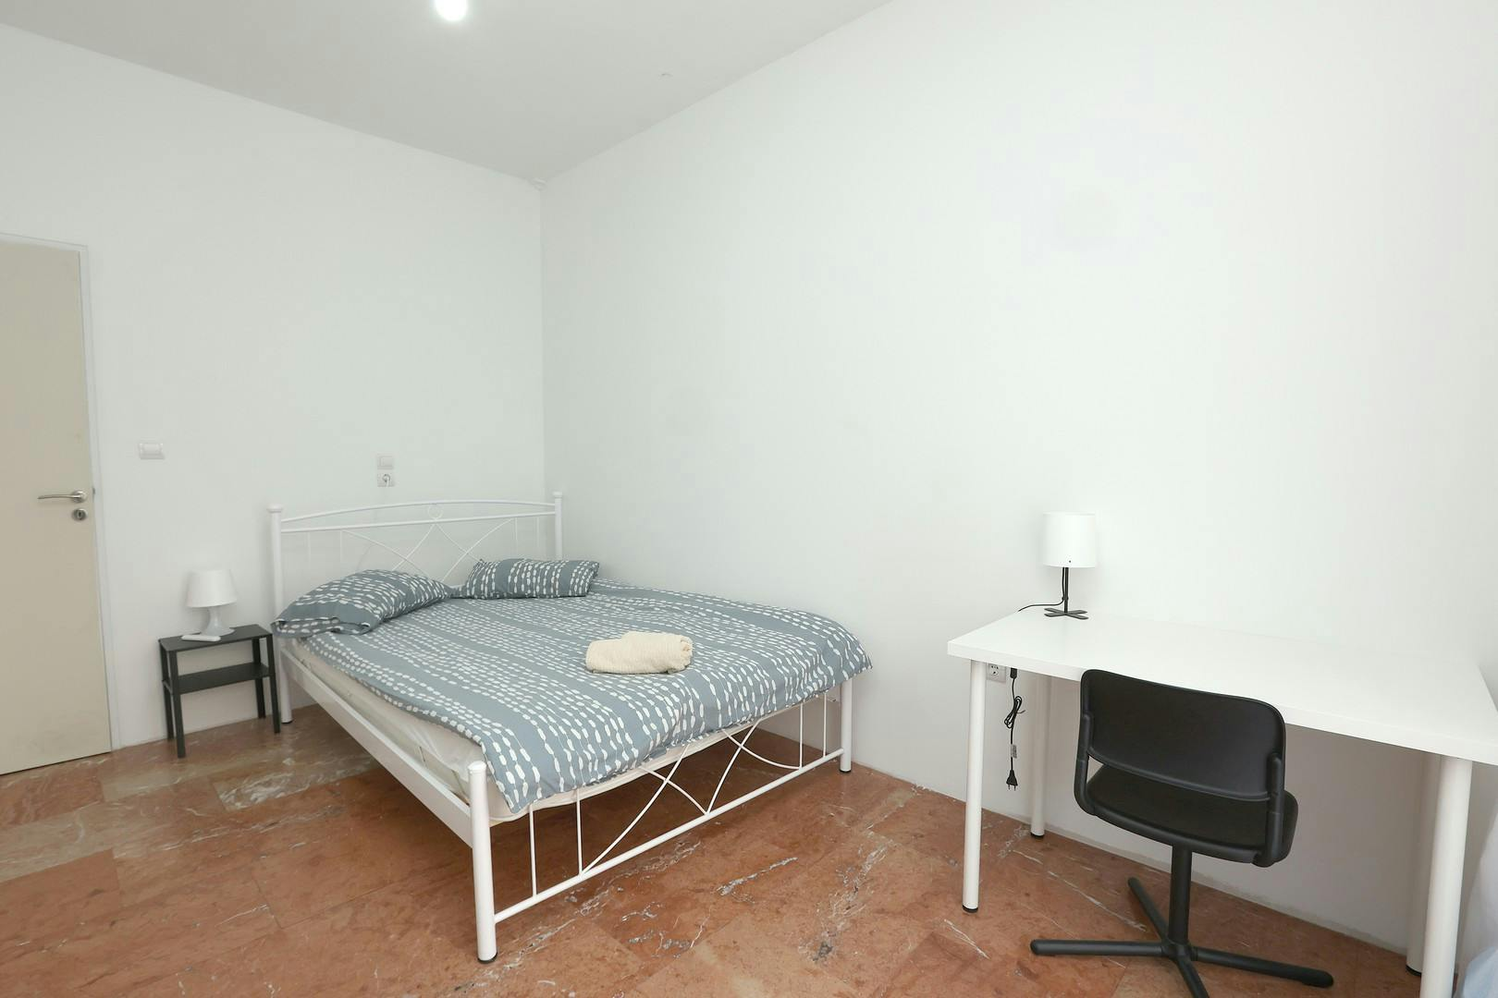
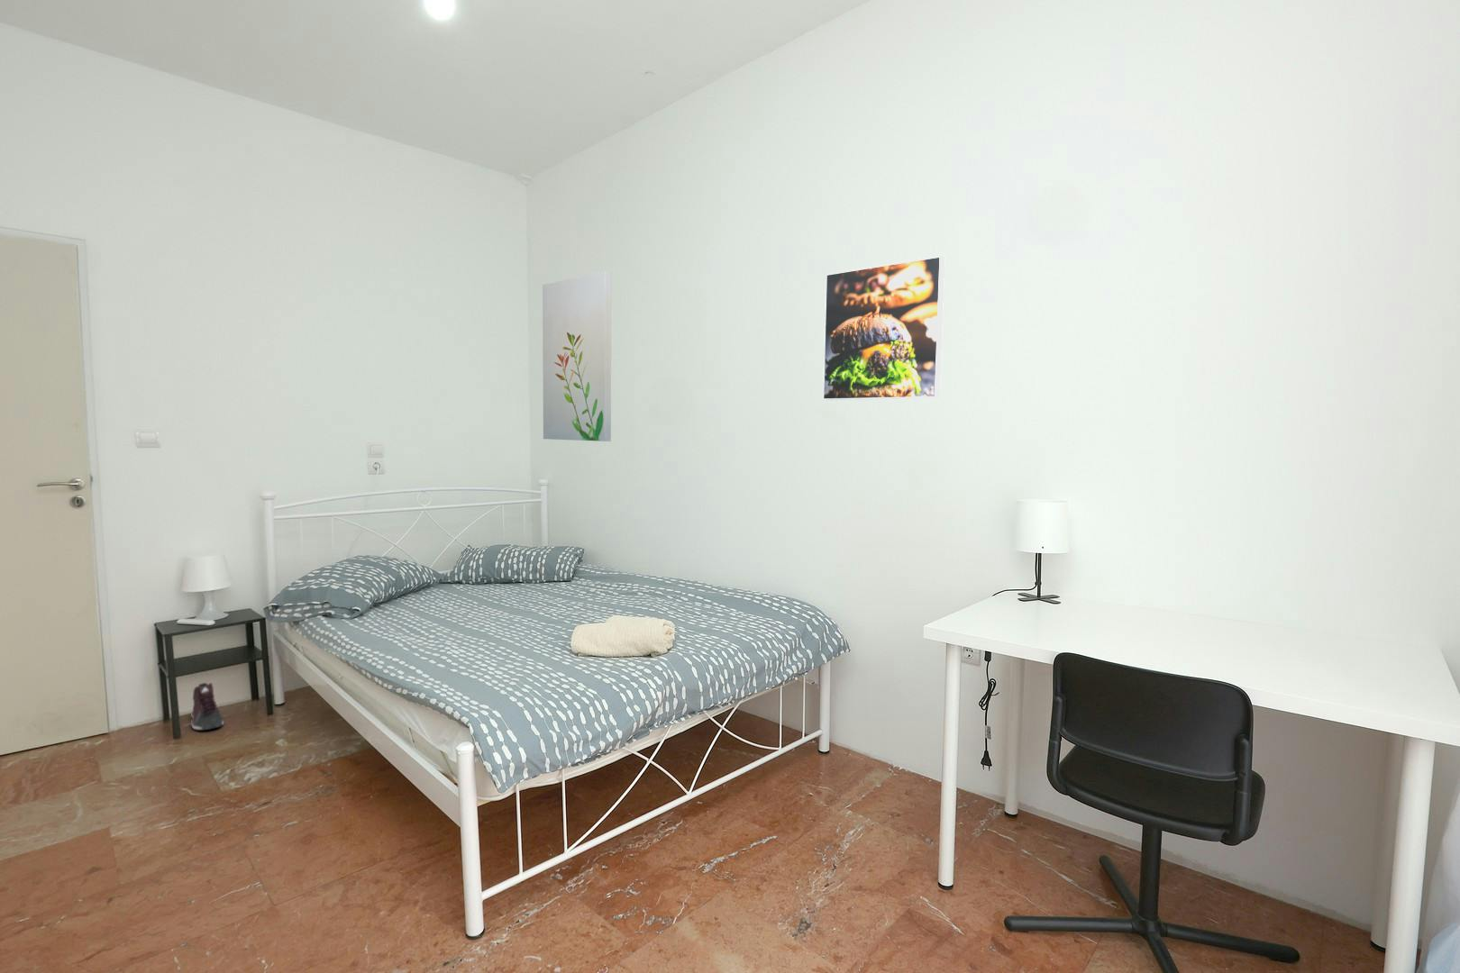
+ wall art [542,270,612,442]
+ sneaker [190,682,225,732]
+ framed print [822,255,945,401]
